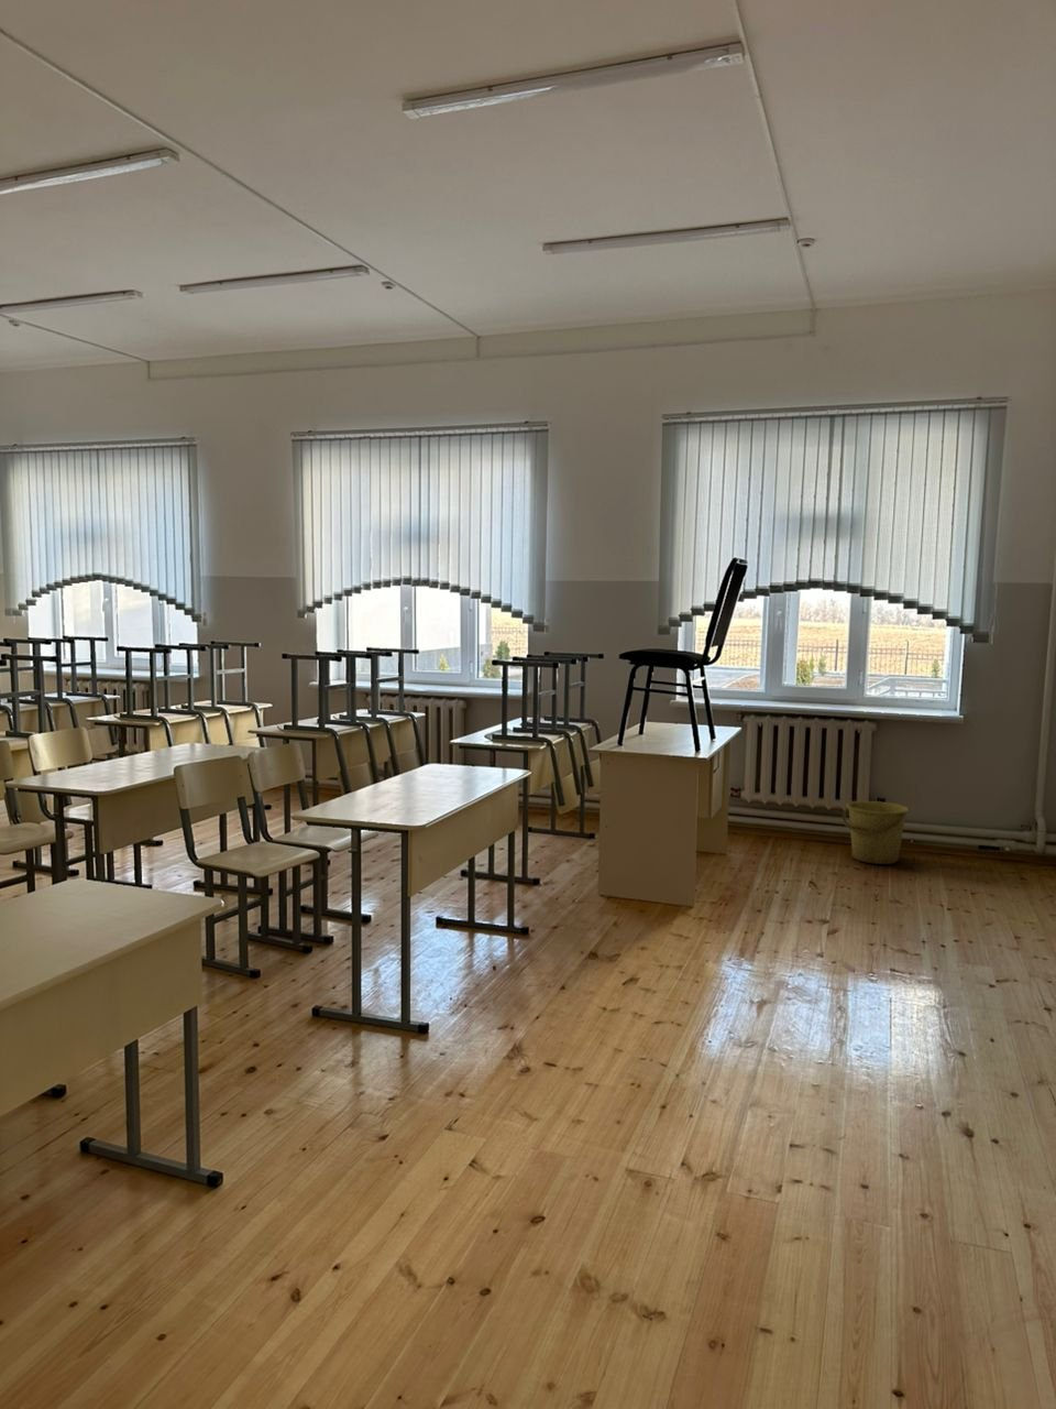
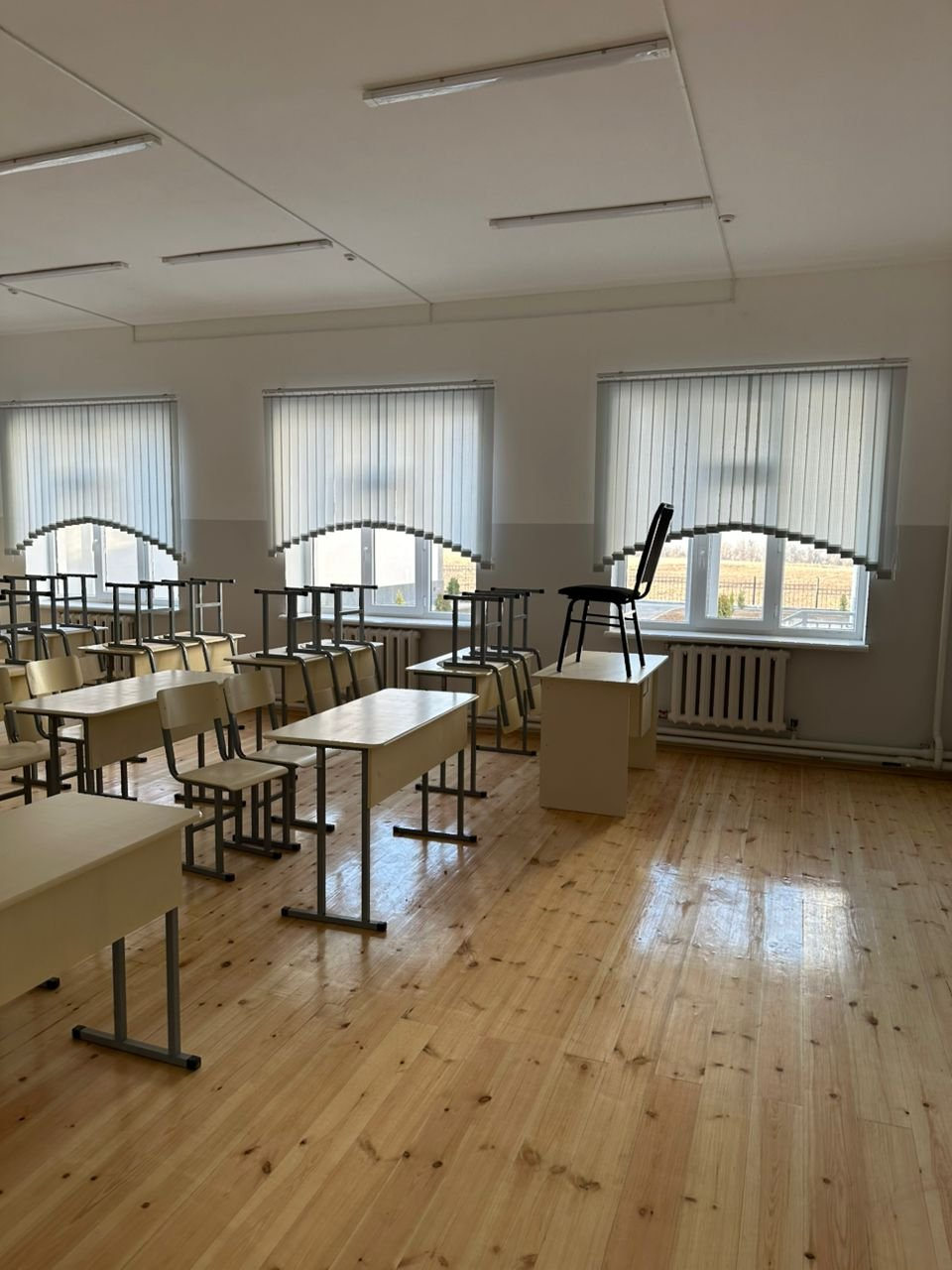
- bucket [842,800,911,865]
